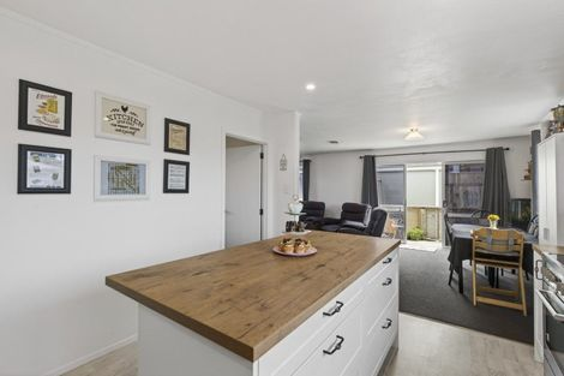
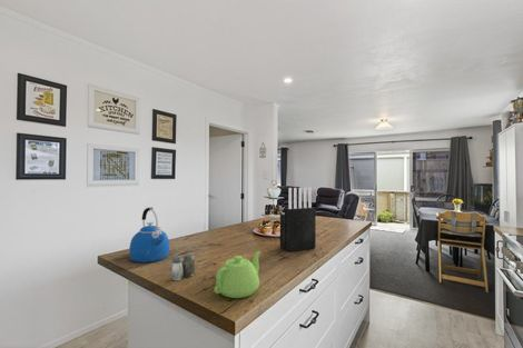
+ knife block [279,187,317,252]
+ teapot [214,249,262,299]
+ salt and pepper shaker [170,252,196,281]
+ kettle [128,207,170,264]
